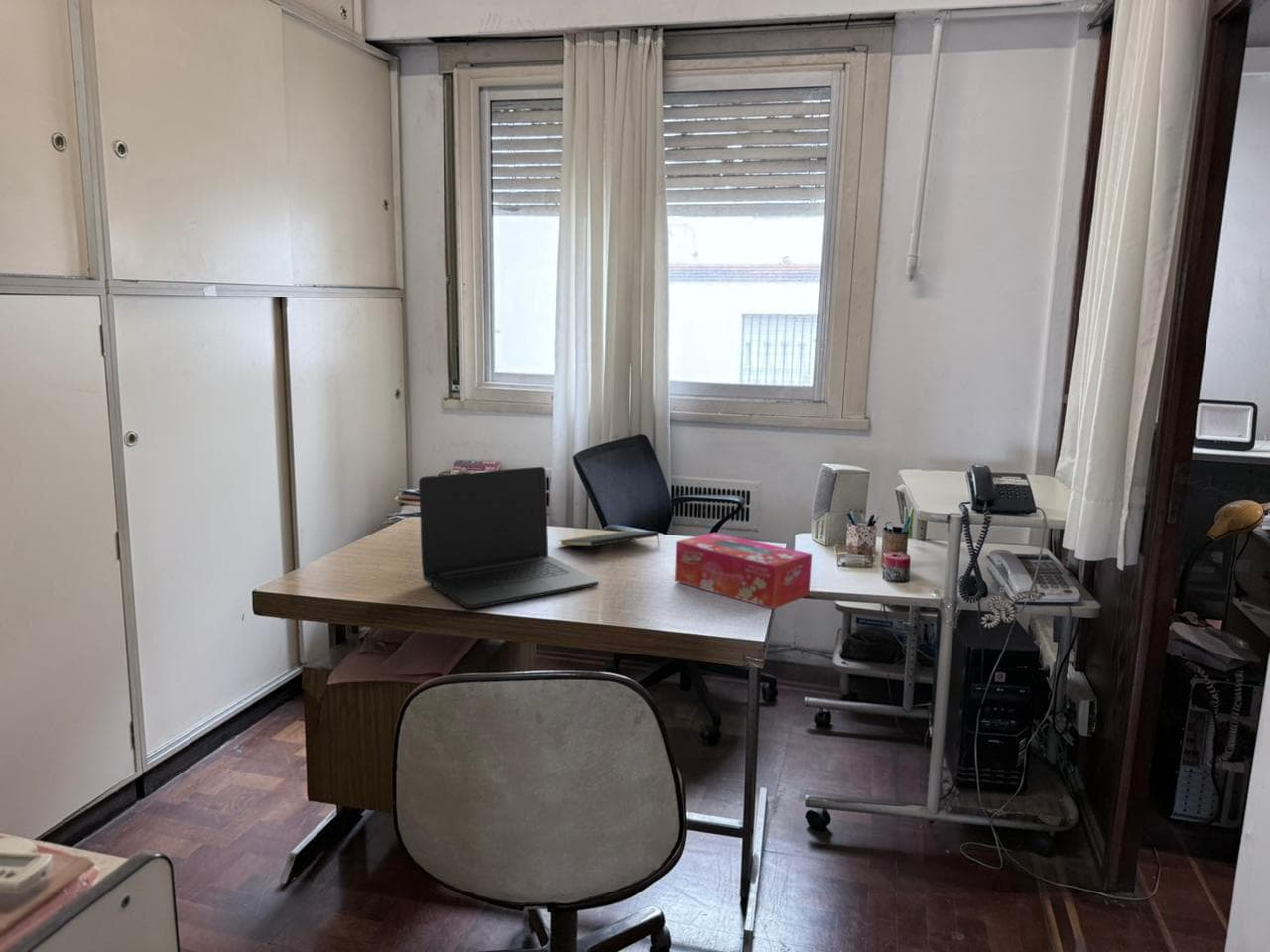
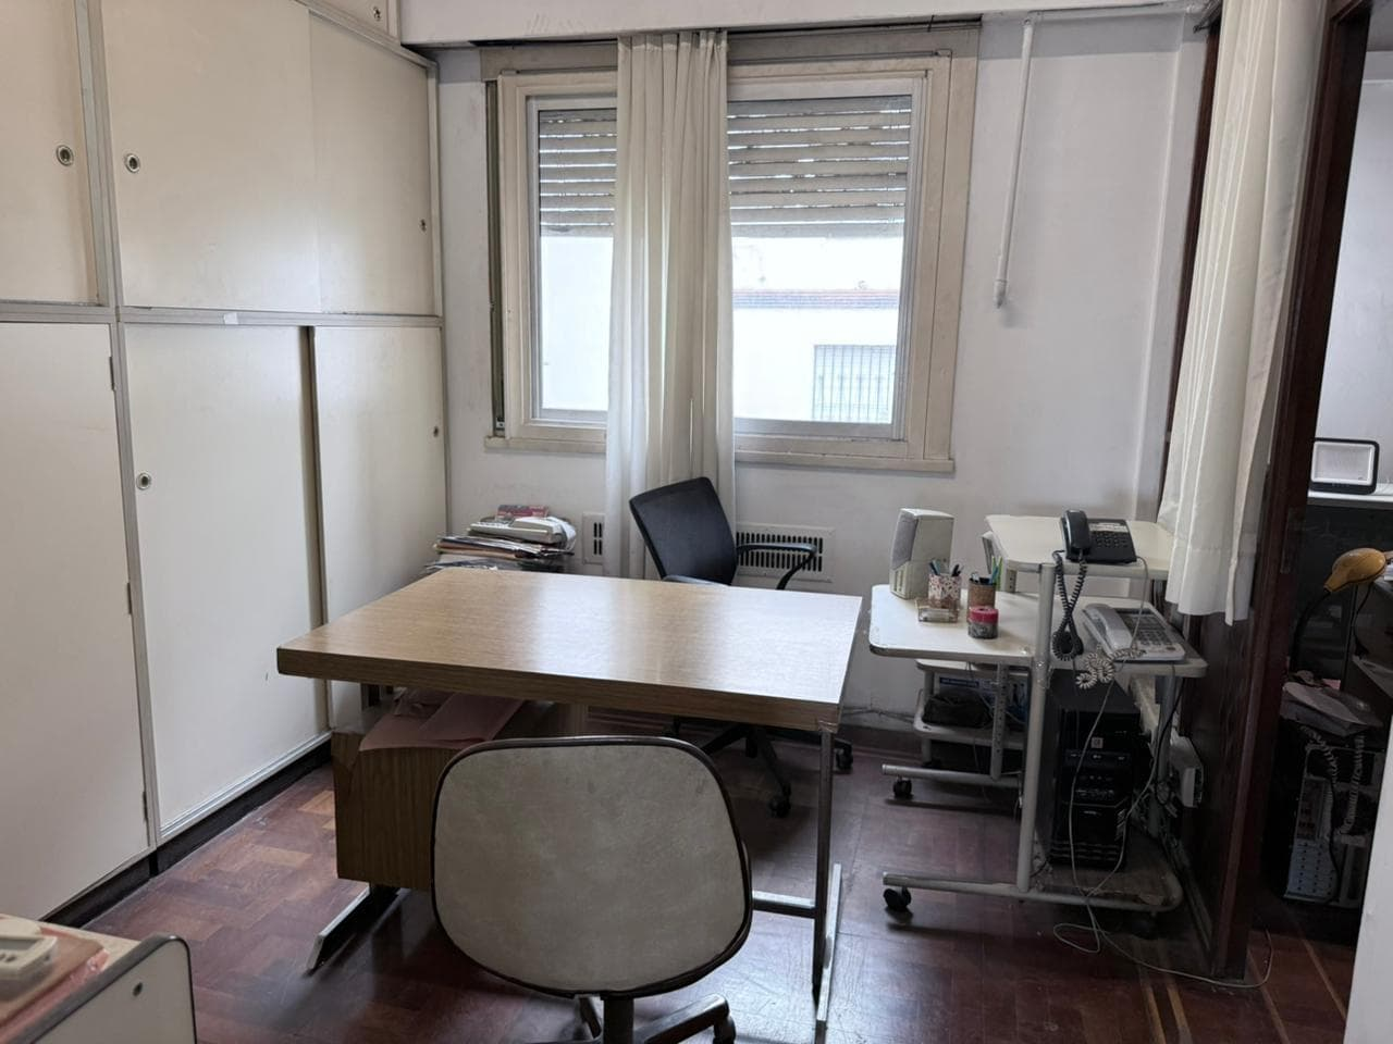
- tissue box [674,532,813,610]
- notepad [559,530,660,547]
- laptop [418,466,600,609]
